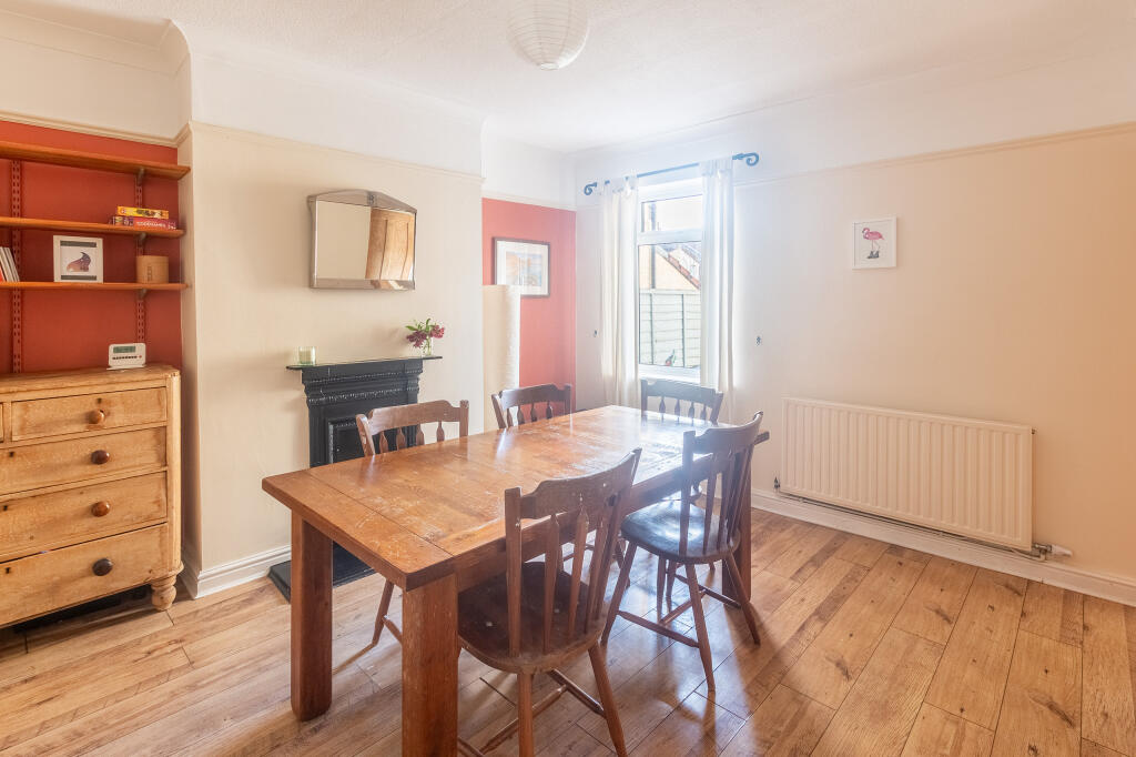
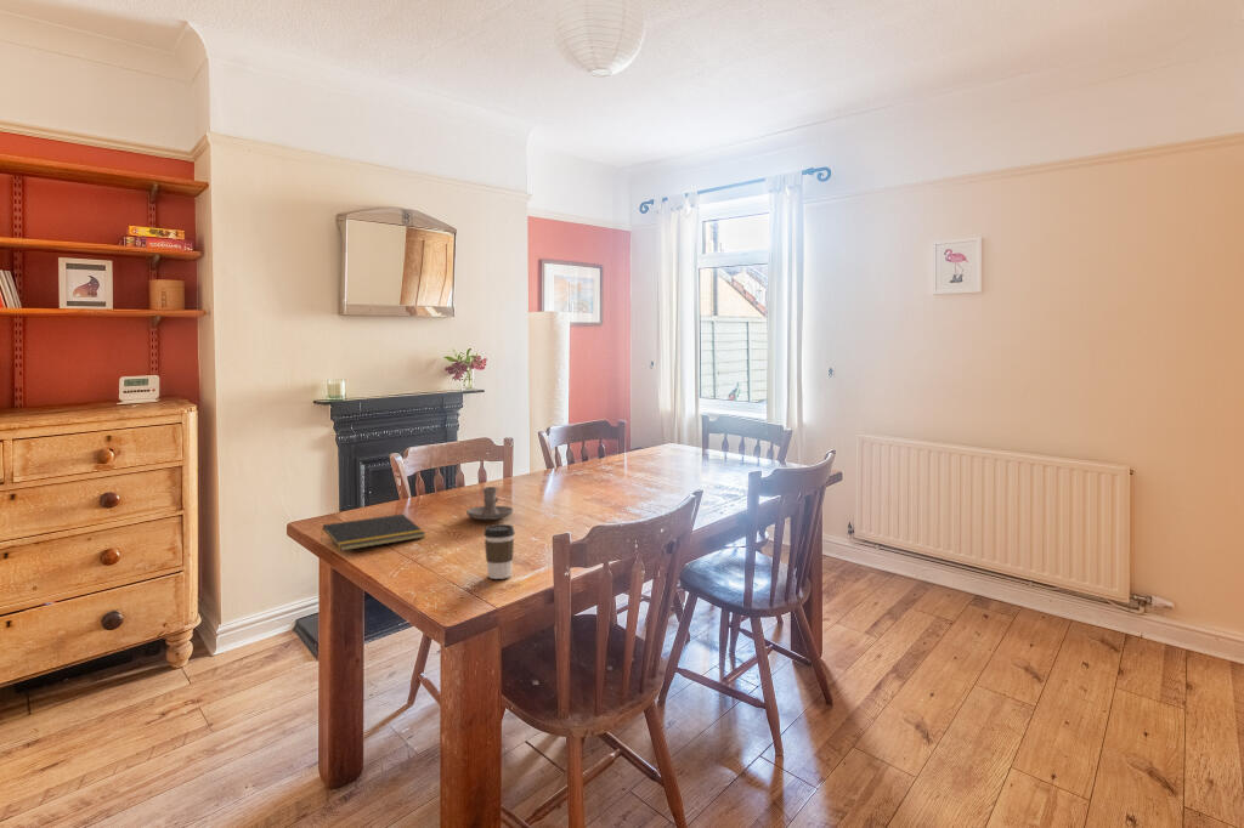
+ candle holder [465,486,514,521]
+ coffee cup [482,523,516,580]
+ notepad [320,512,426,552]
